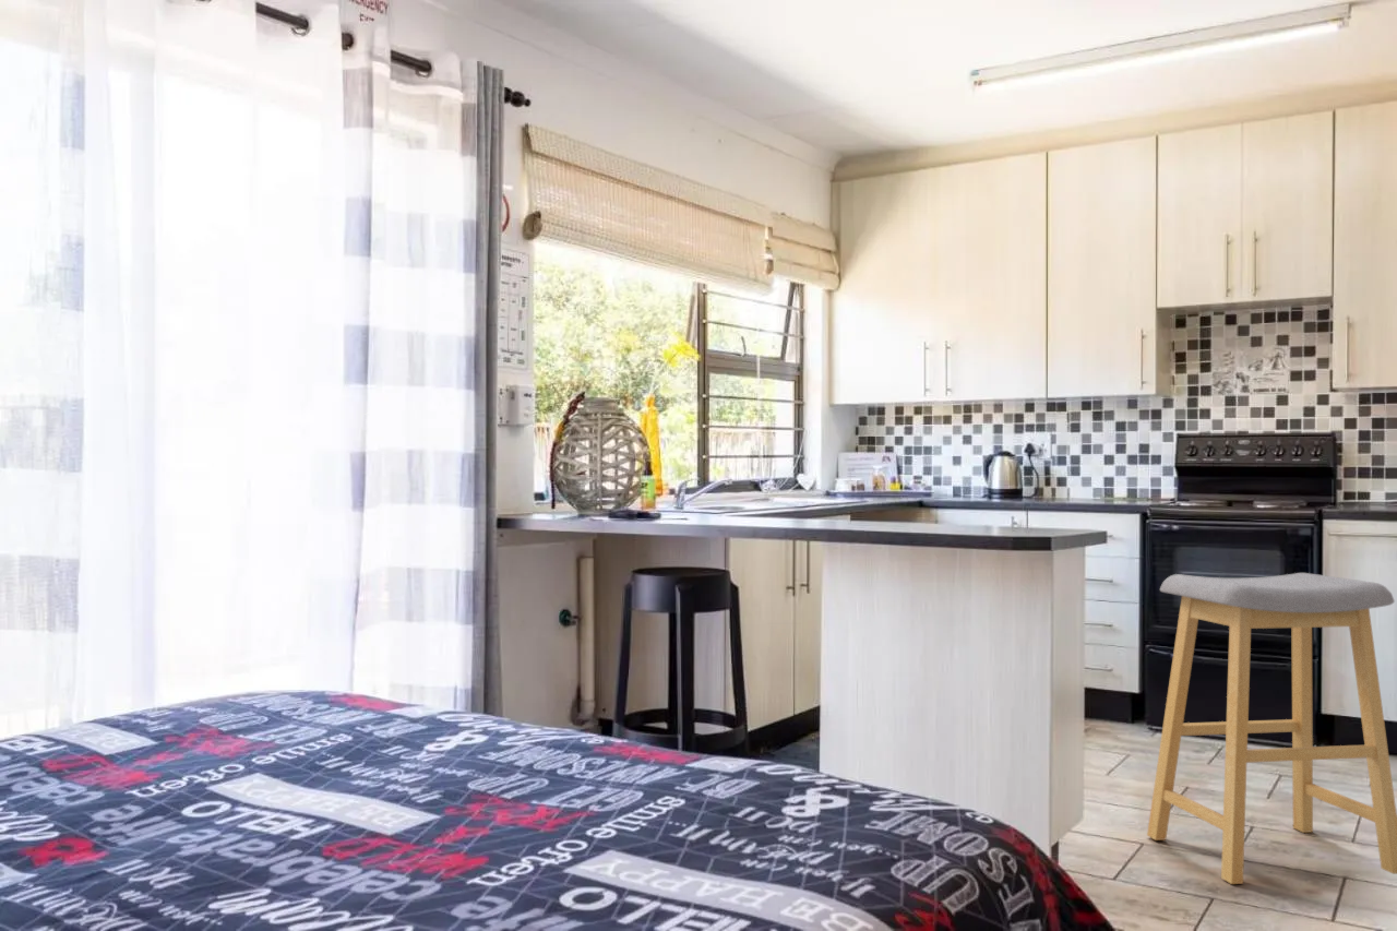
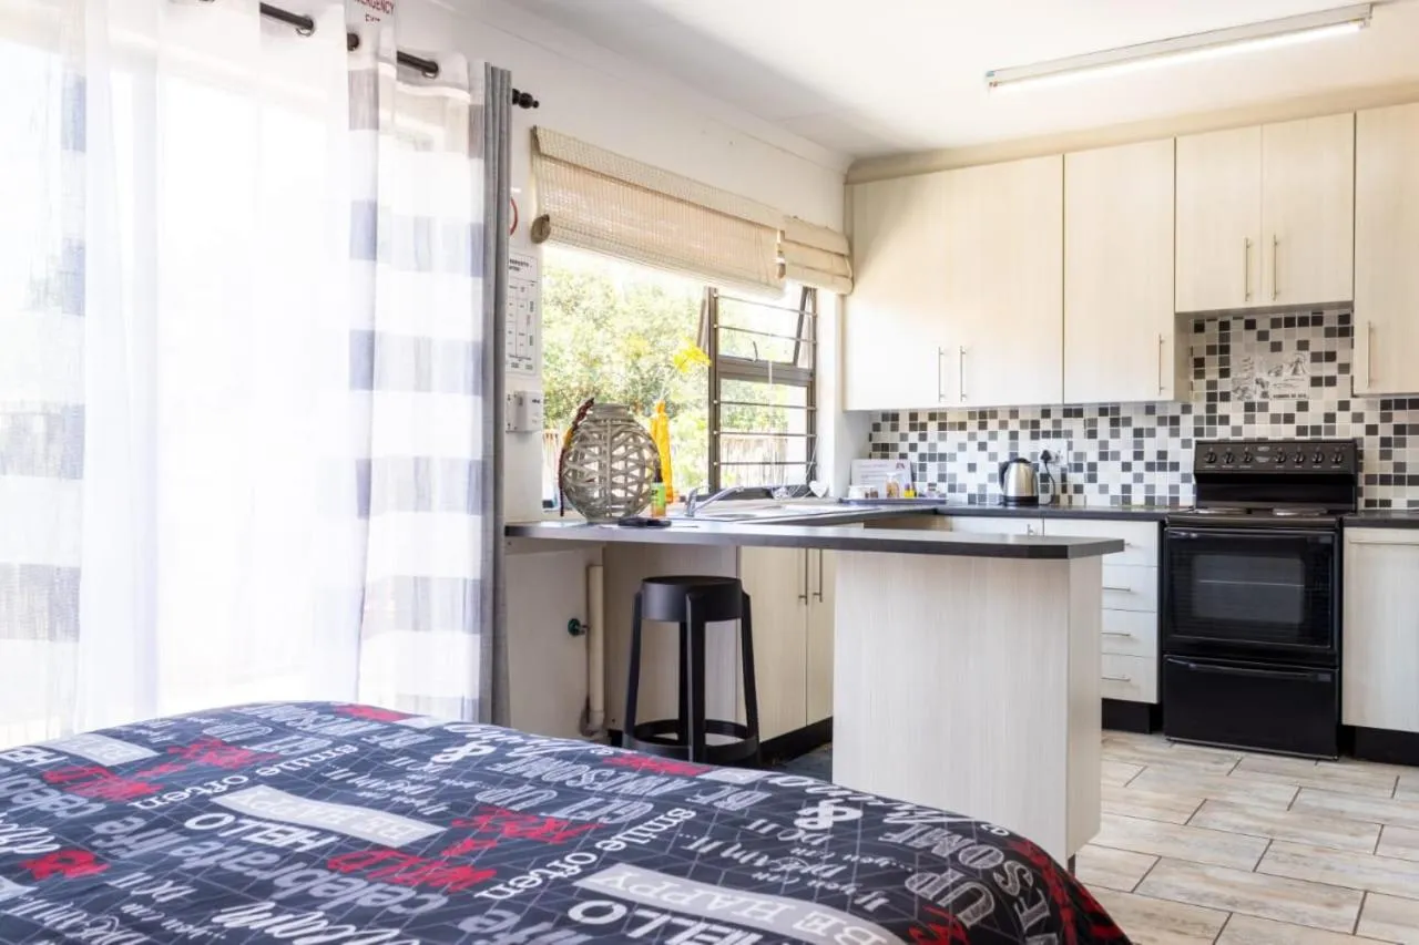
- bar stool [1146,572,1397,885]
